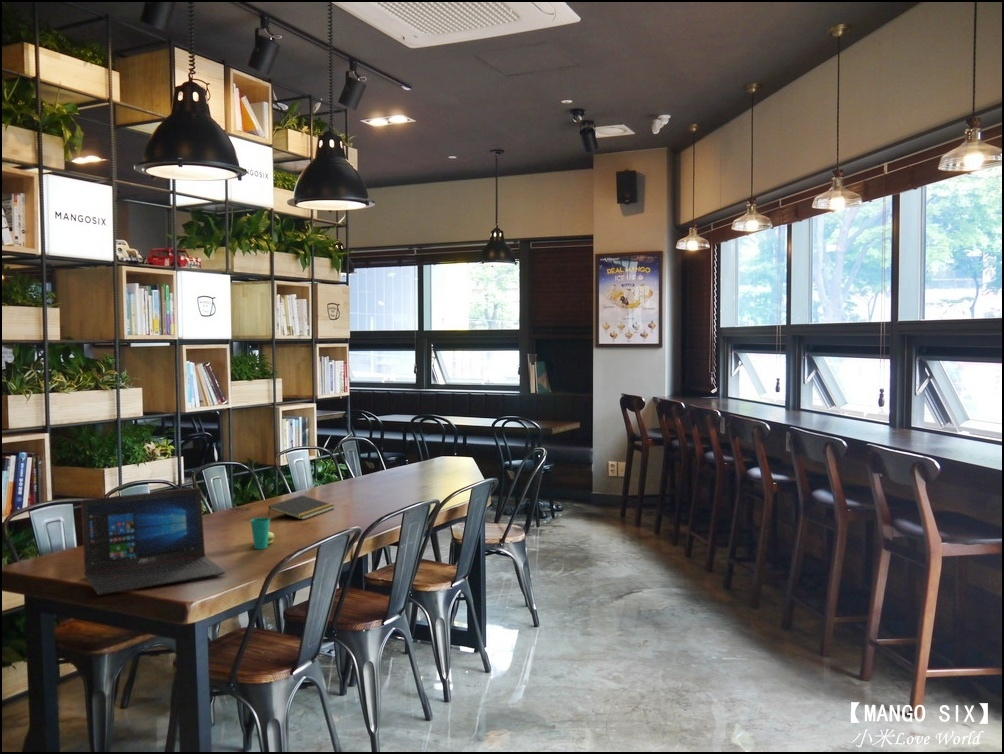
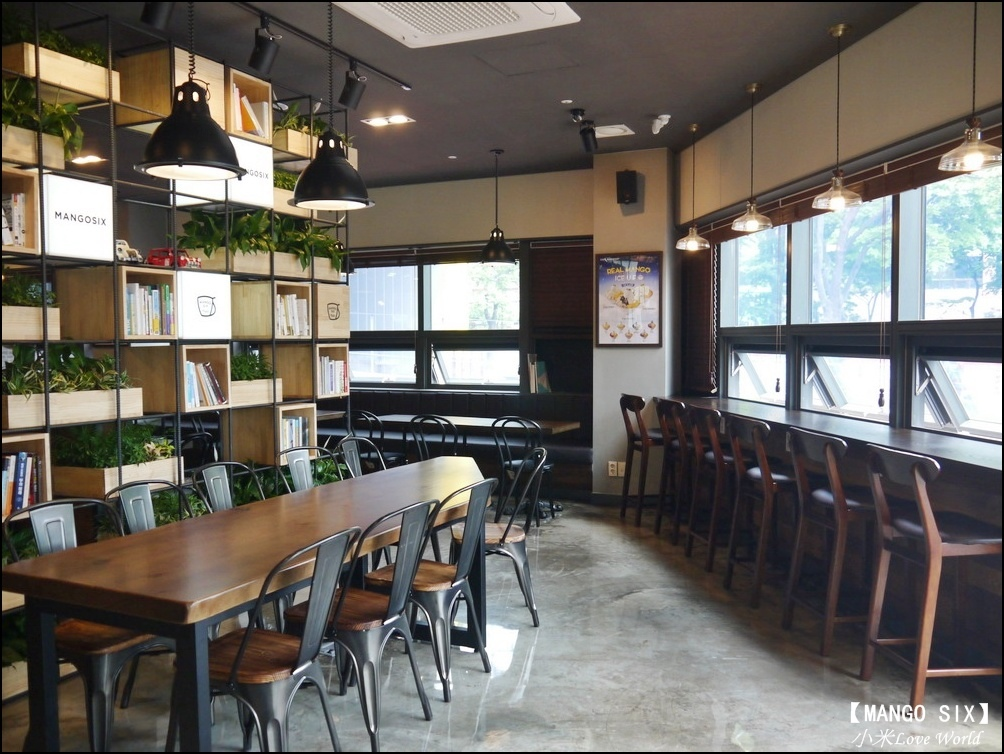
- laptop [80,487,227,596]
- notepad [267,494,336,521]
- cup [249,516,275,550]
